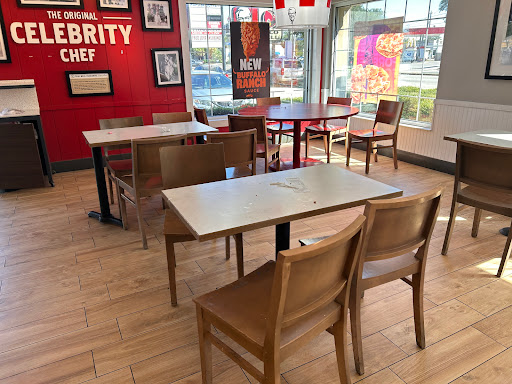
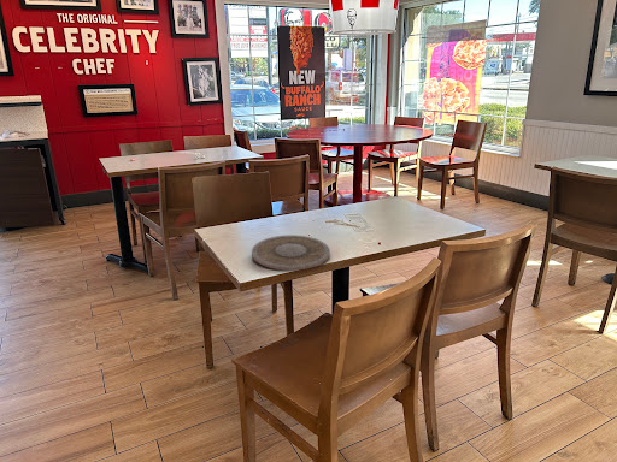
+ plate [251,235,331,272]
